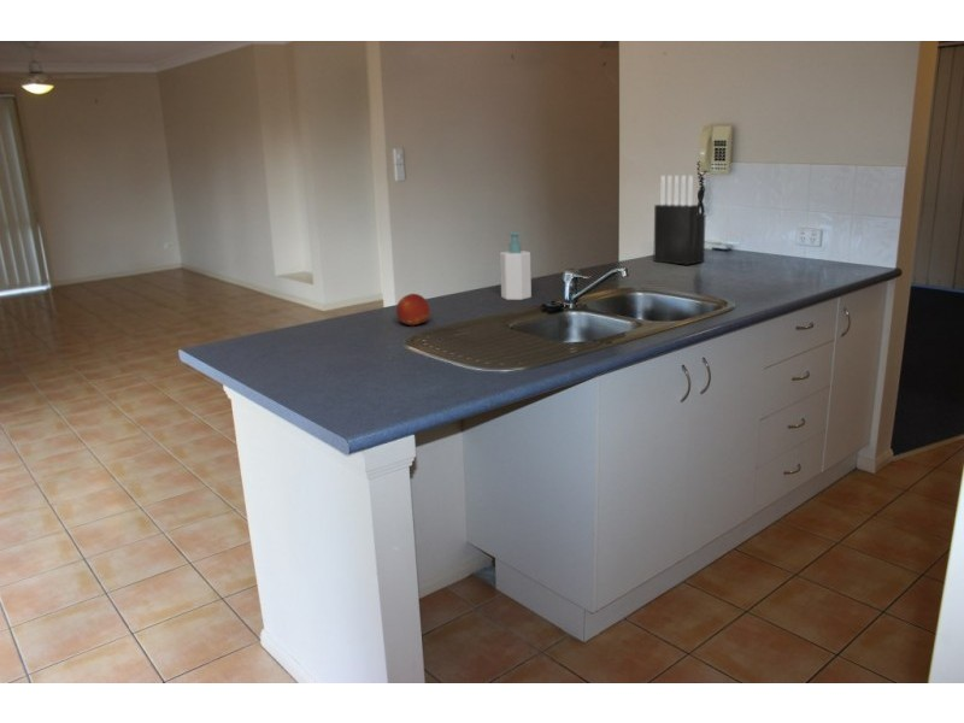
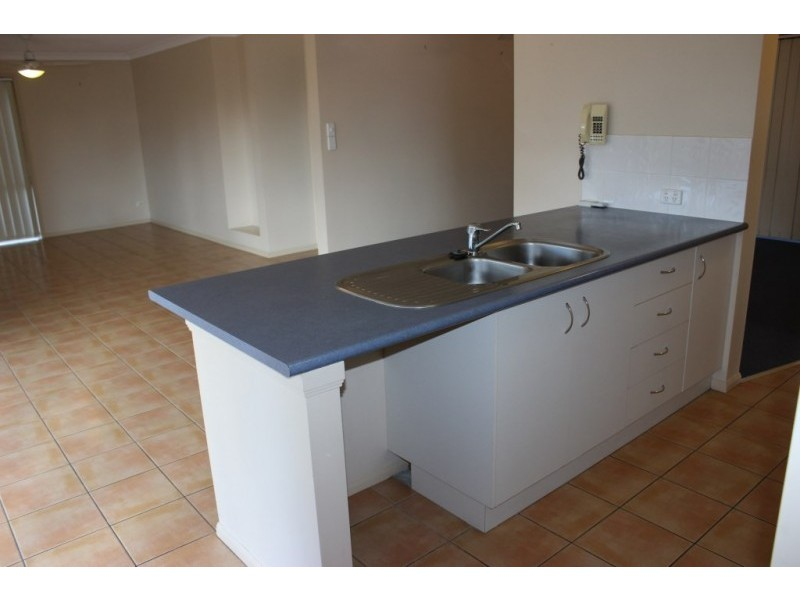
- soap bottle [499,231,533,301]
- fruit [395,293,431,328]
- knife block [652,175,707,266]
